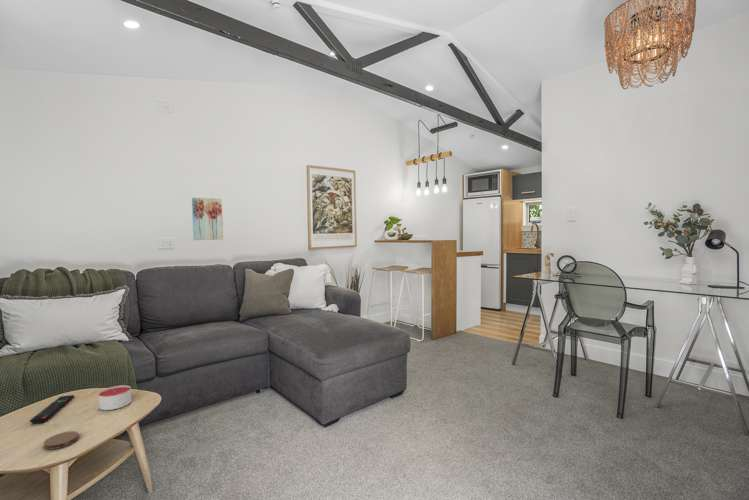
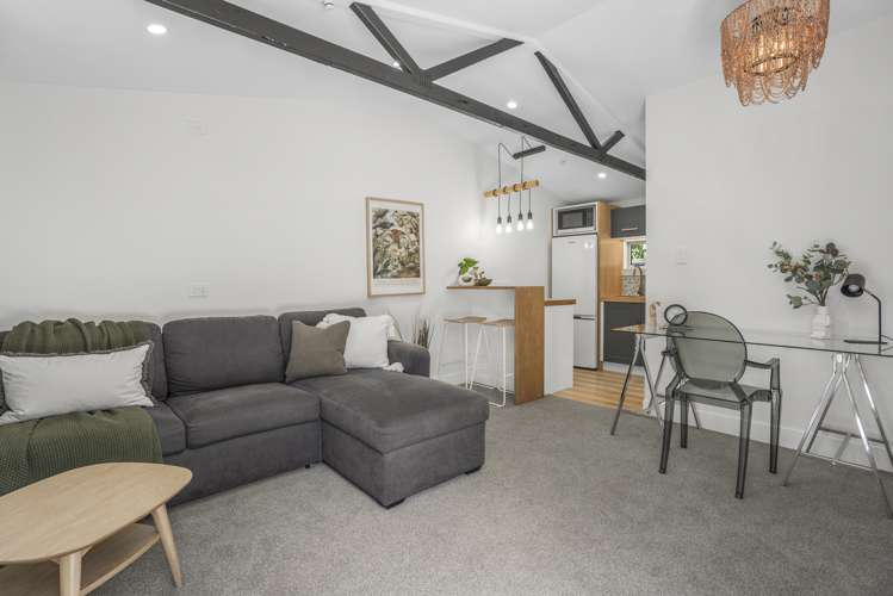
- remote control [29,394,75,424]
- coaster [42,430,79,451]
- wall art [191,197,224,241]
- candle [97,384,132,411]
